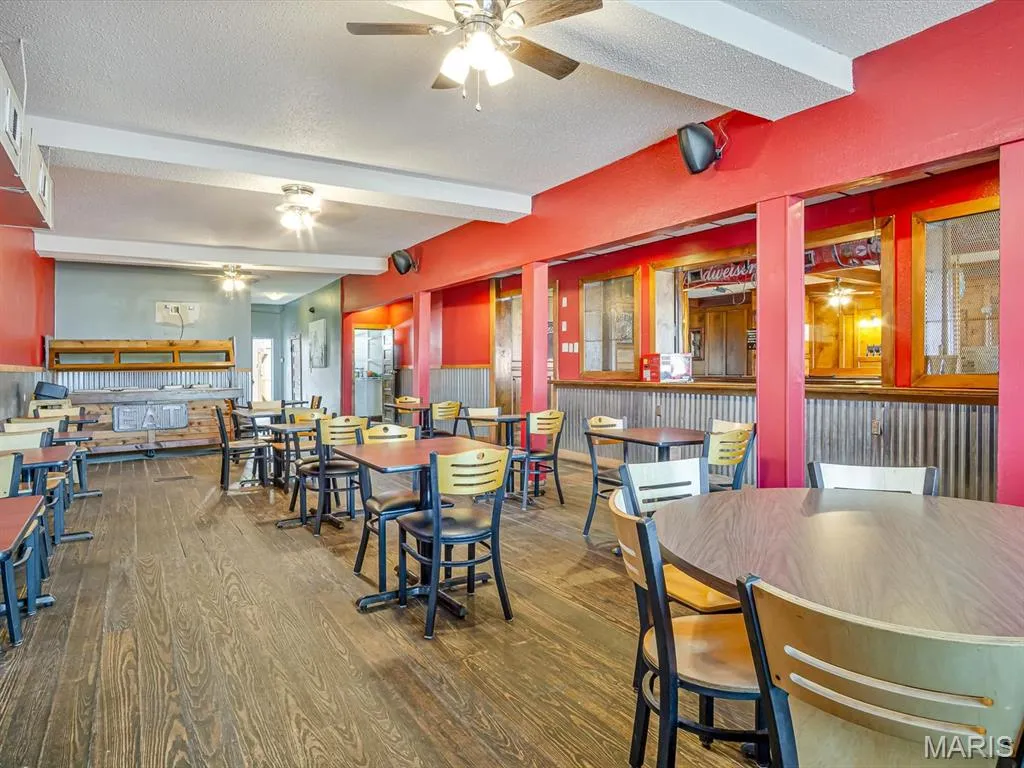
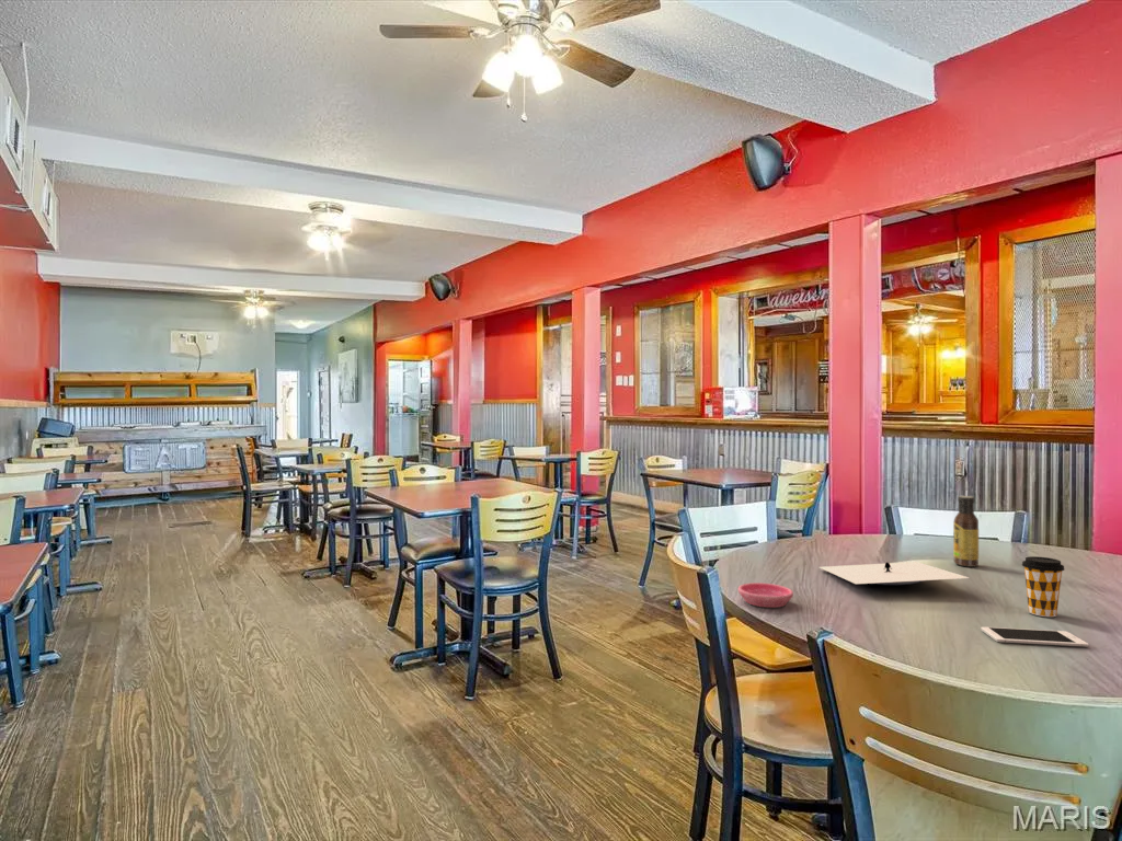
+ coffee cup [1021,555,1065,618]
+ cell phone [980,626,1090,648]
+ plate [818,561,970,586]
+ saucer [737,581,794,609]
+ sauce bottle [952,495,980,568]
